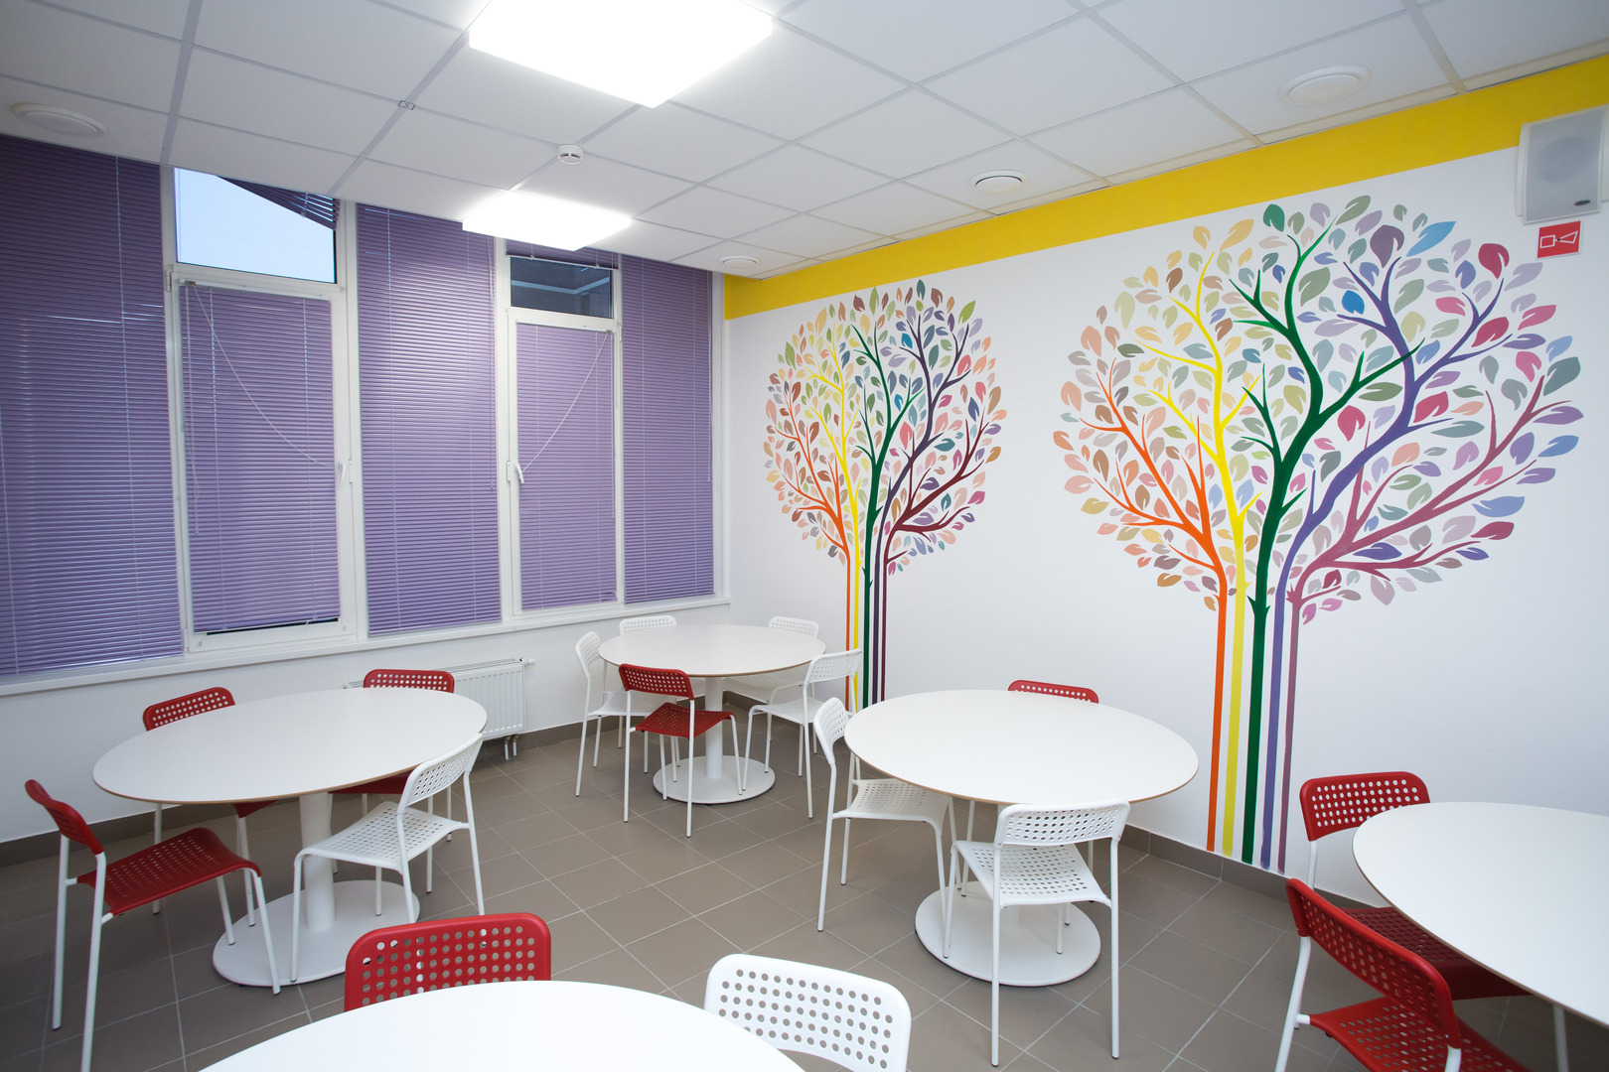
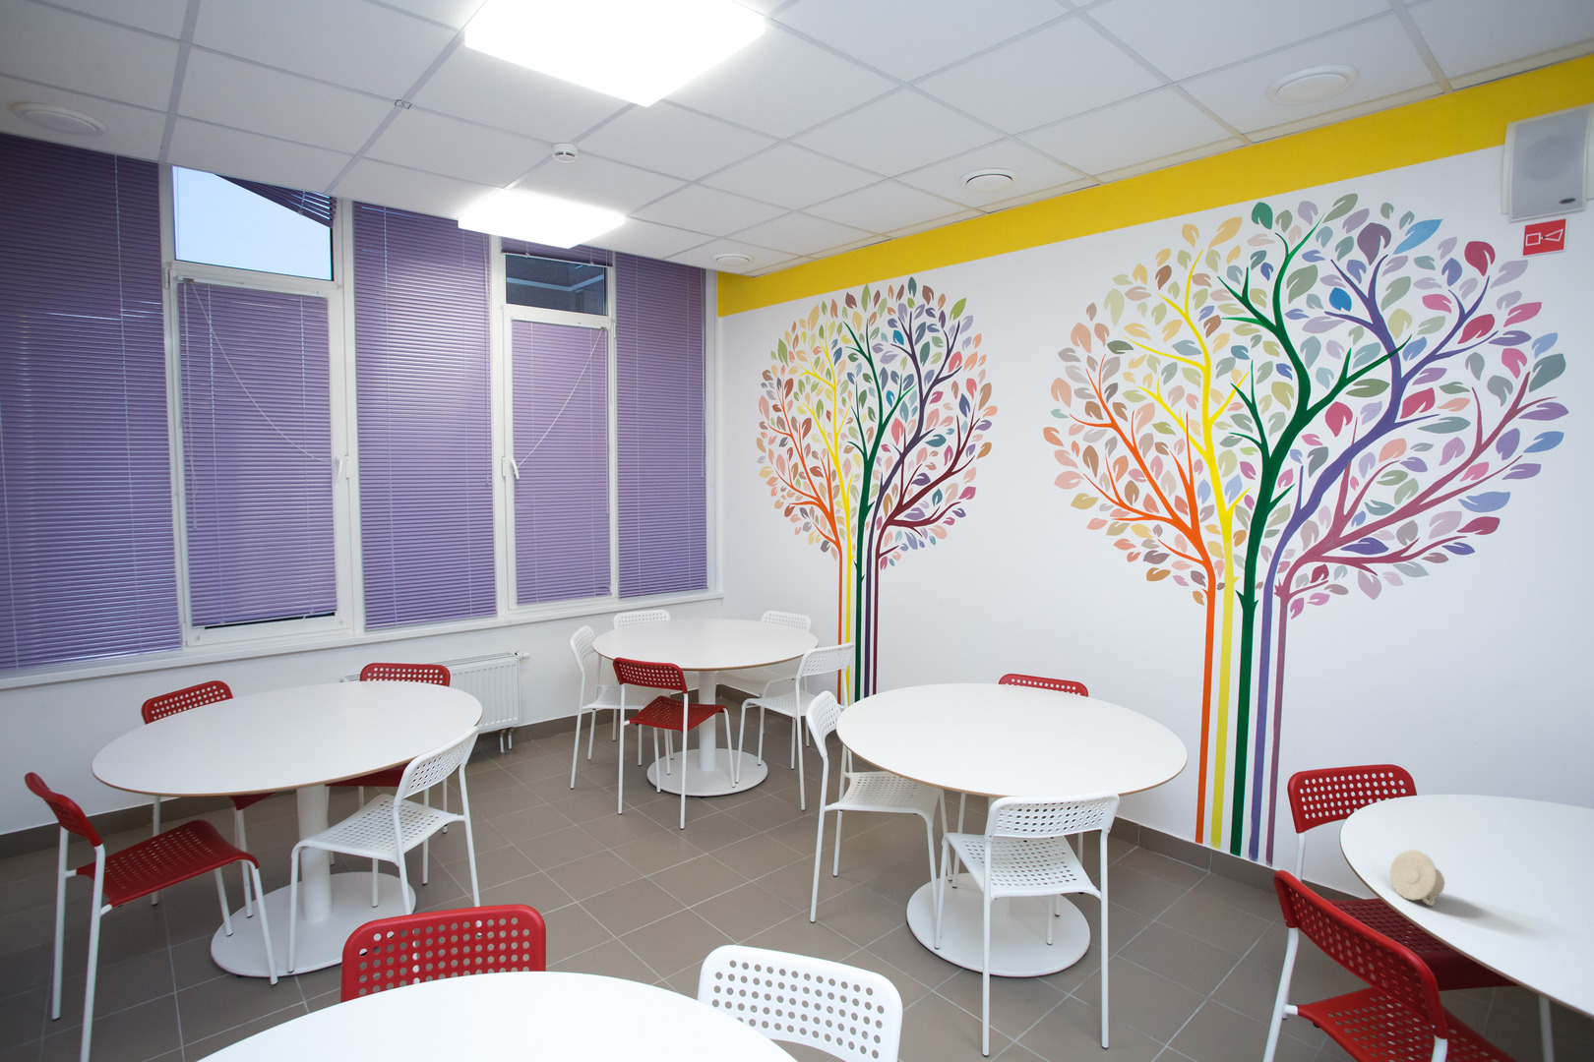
+ cup [1389,849,1446,907]
